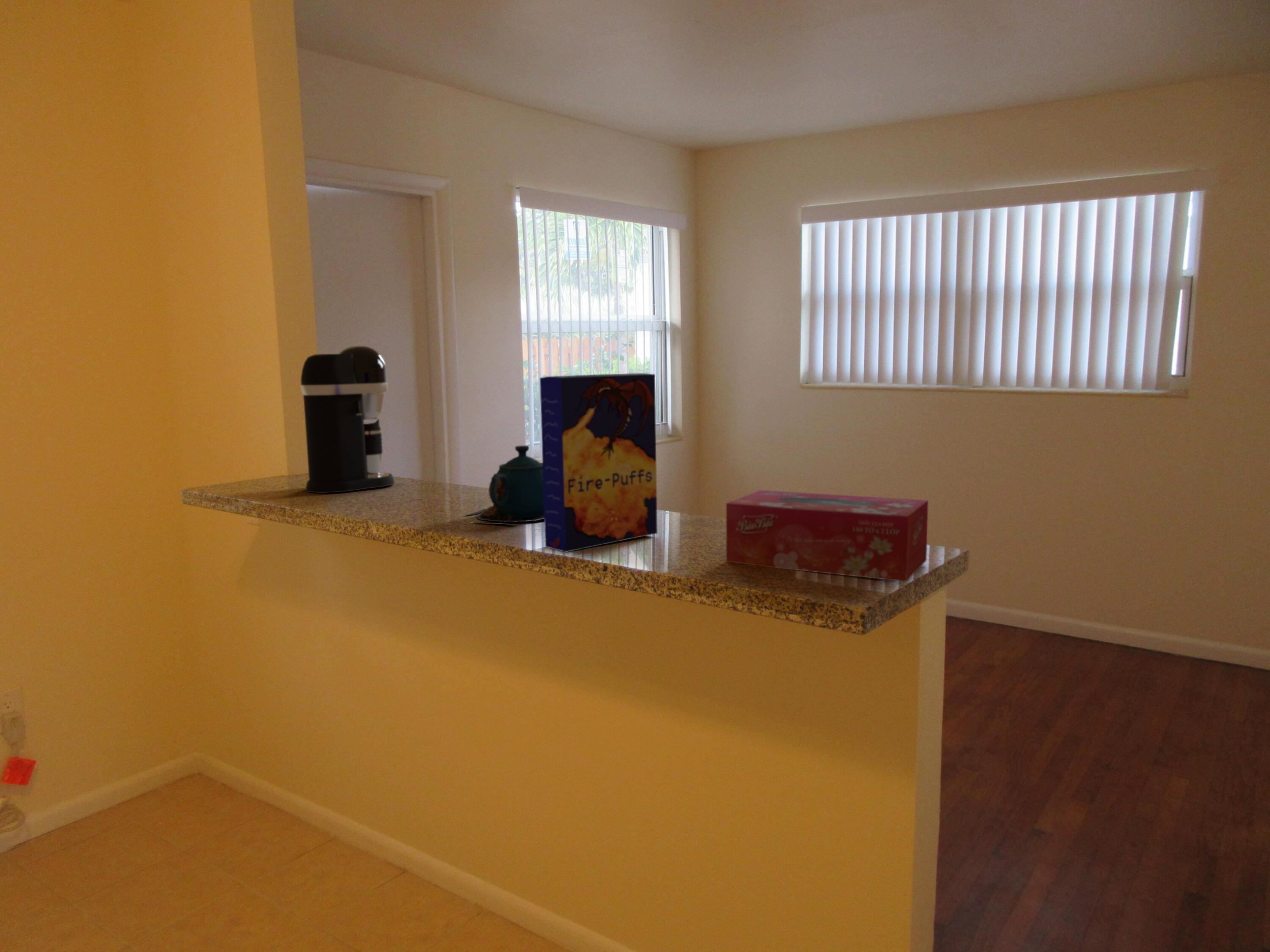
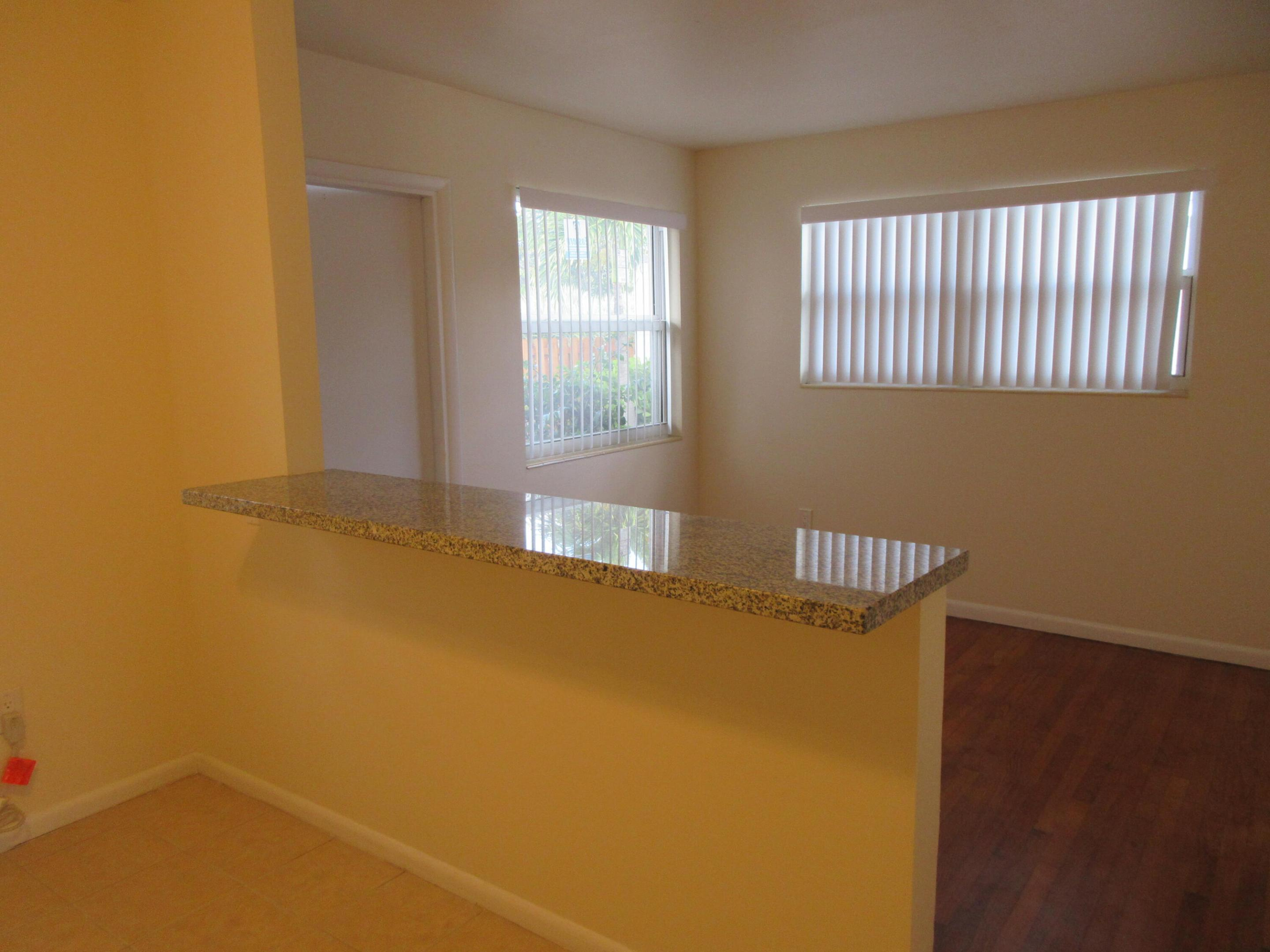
- coffee maker [300,346,395,494]
- teapot [463,445,544,526]
- cereal box [539,373,658,553]
- tissue box [726,490,929,582]
